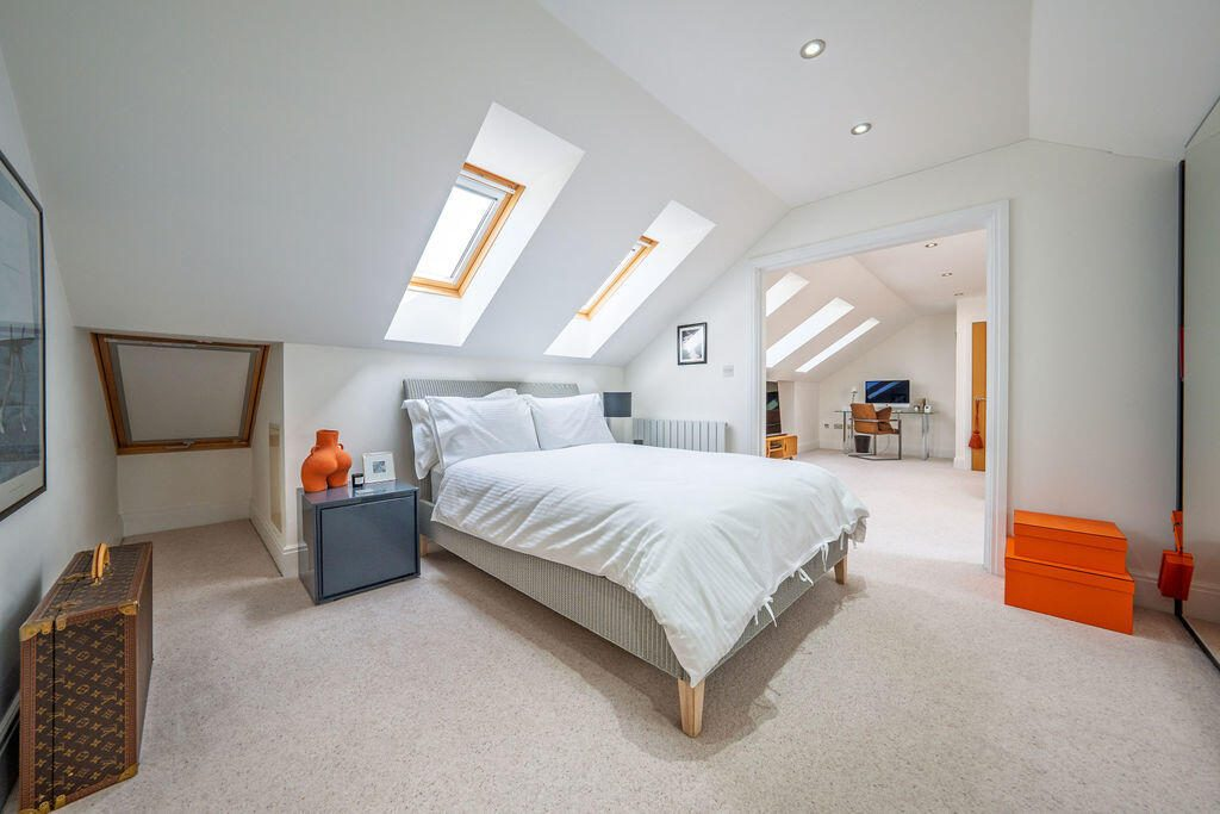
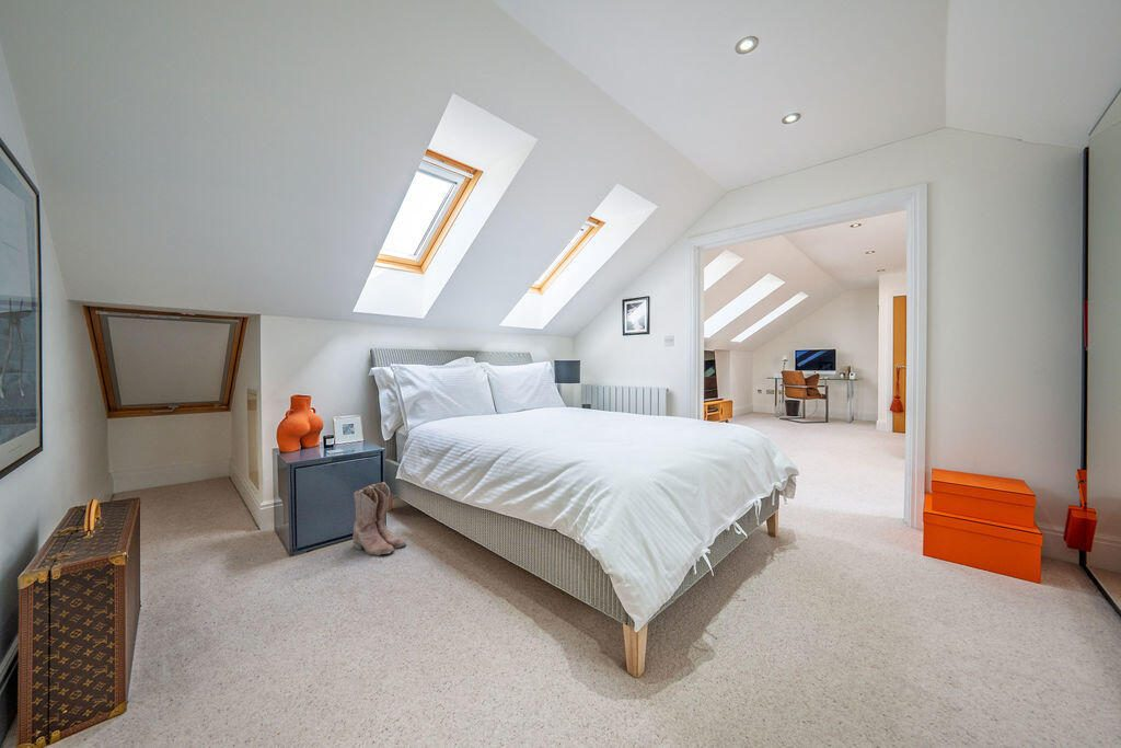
+ boots [351,481,407,556]
